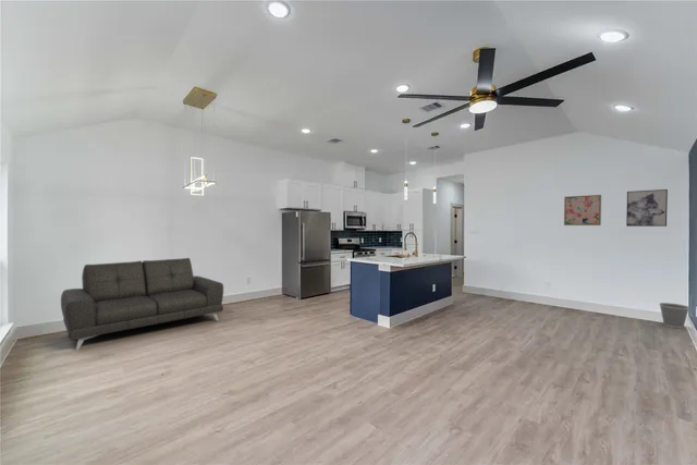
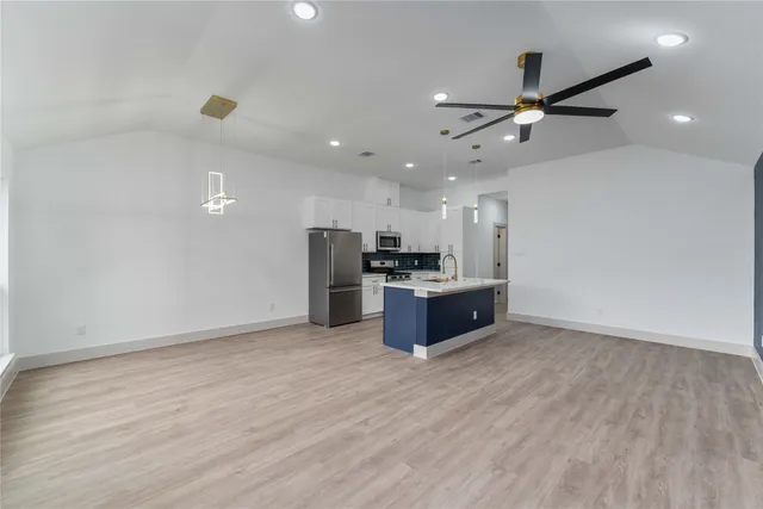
- wall art [563,194,602,227]
- sofa [60,257,224,351]
- wastebasket [658,302,690,330]
- wall art [625,188,669,228]
